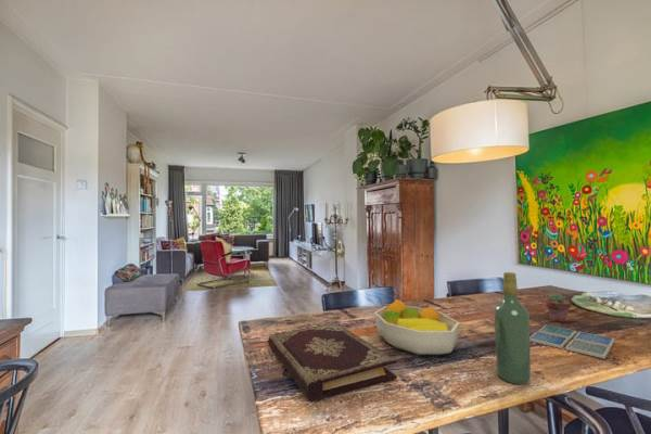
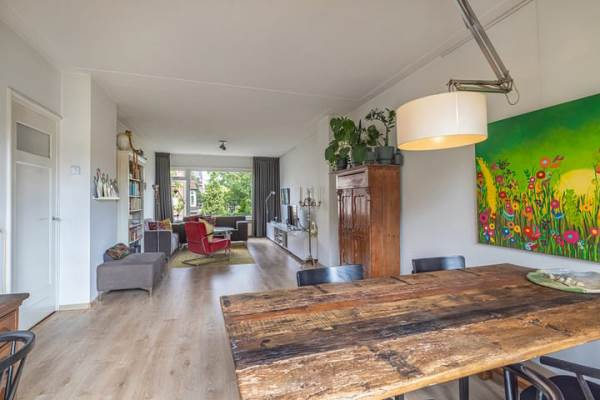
- fruit bowl [373,298,461,356]
- drink coaster [529,324,615,360]
- wine bottle [494,271,532,385]
- book [267,321,398,403]
- potted succulent [545,292,572,323]
